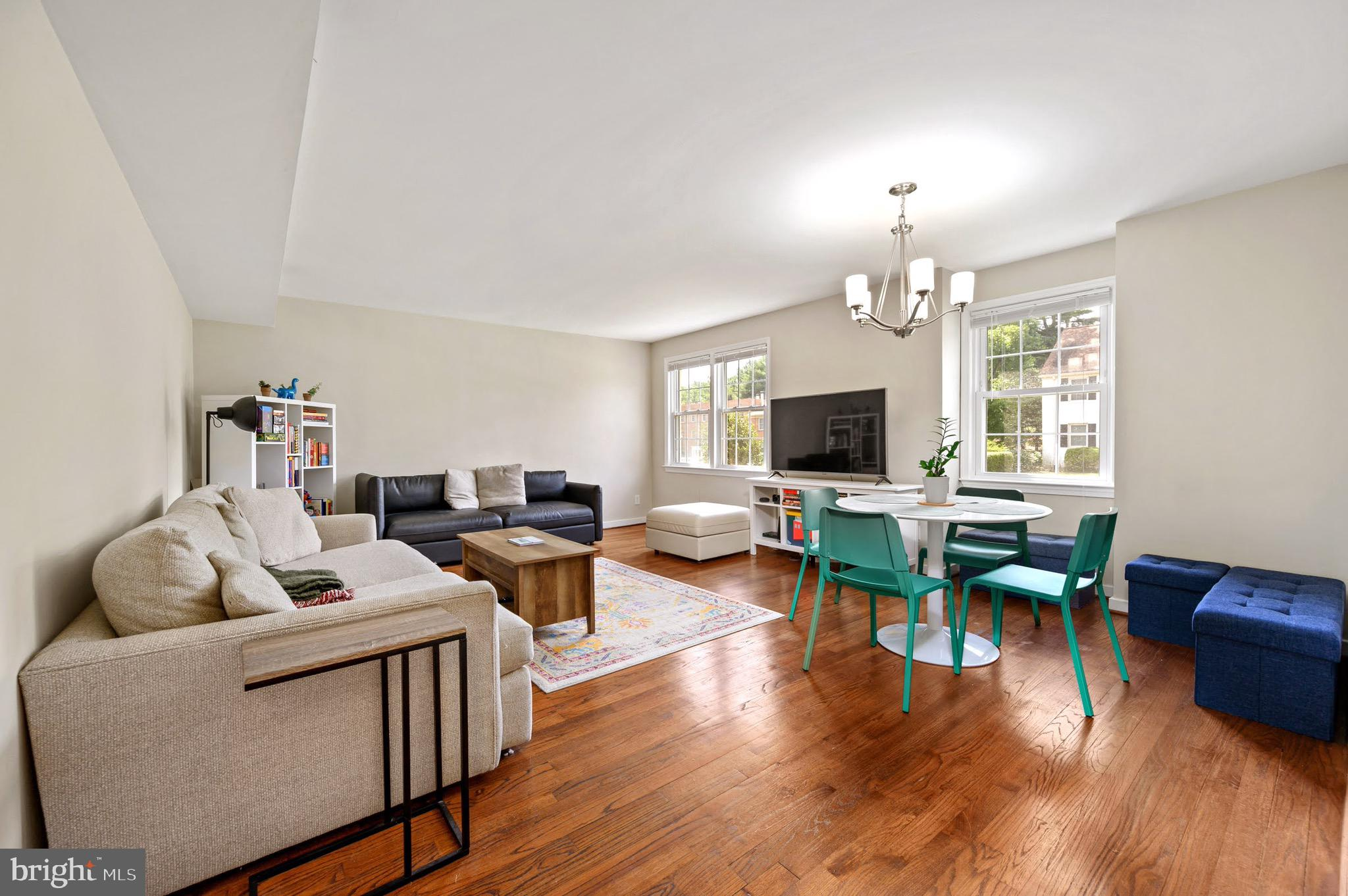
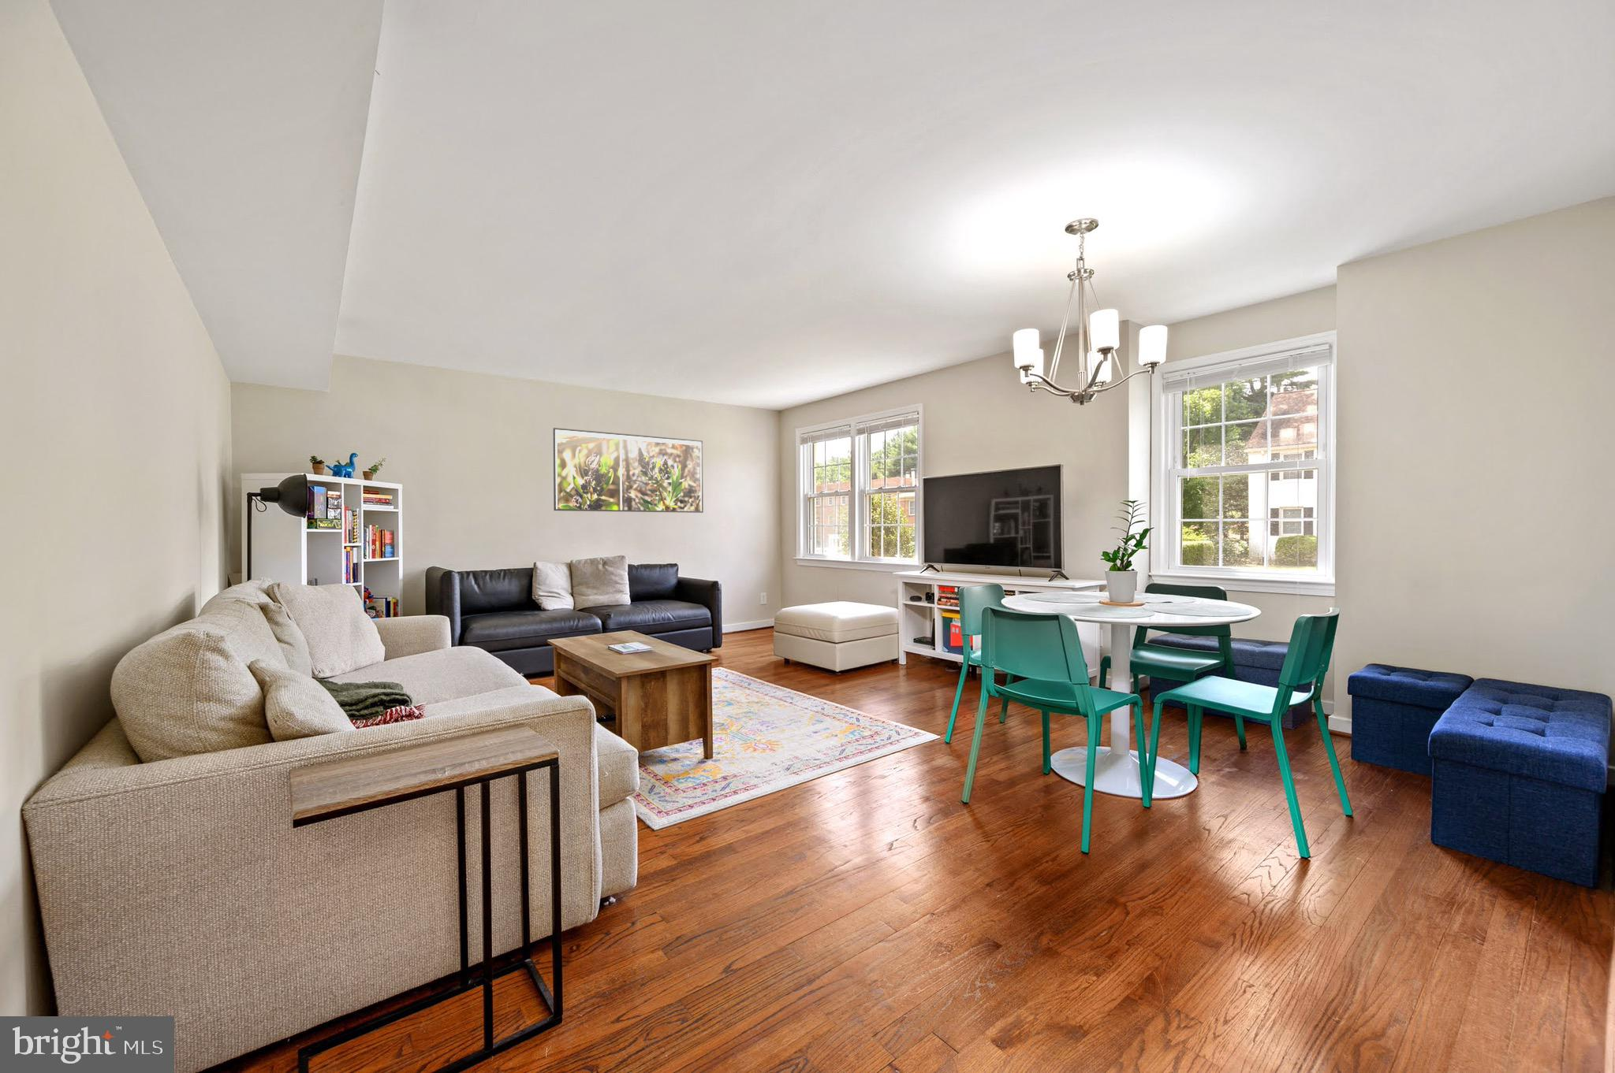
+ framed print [552,428,704,514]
